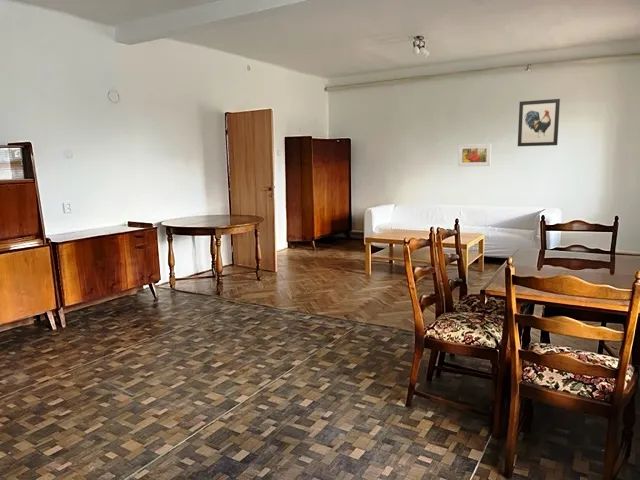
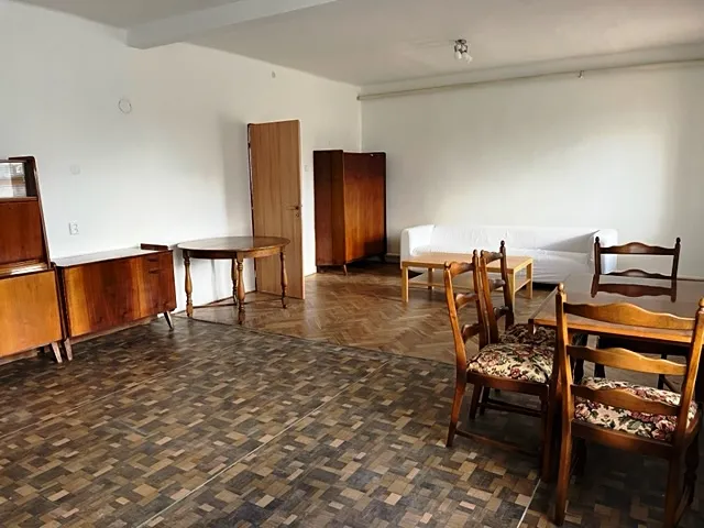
- wall art [517,98,561,147]
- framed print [457,143,492,167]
